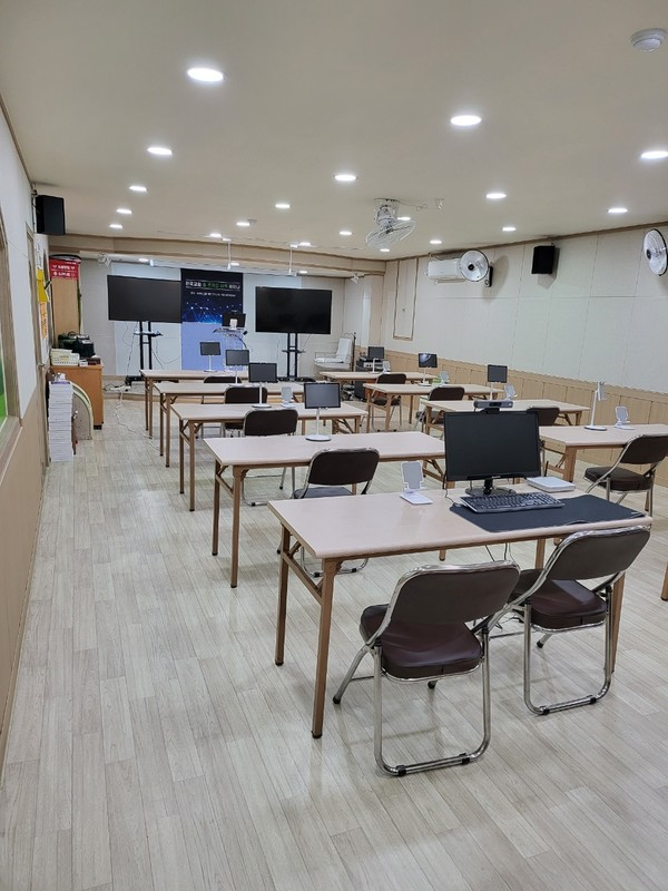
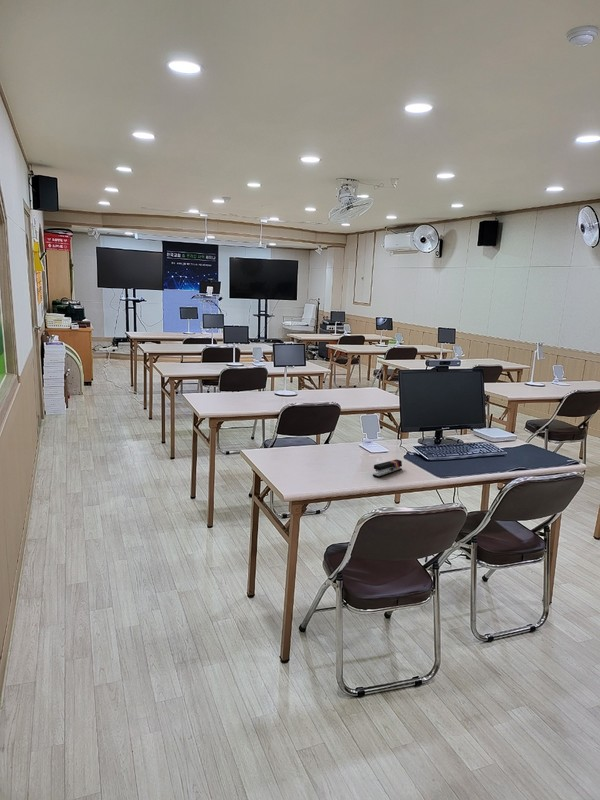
+ stapler [372,458,403,478]
